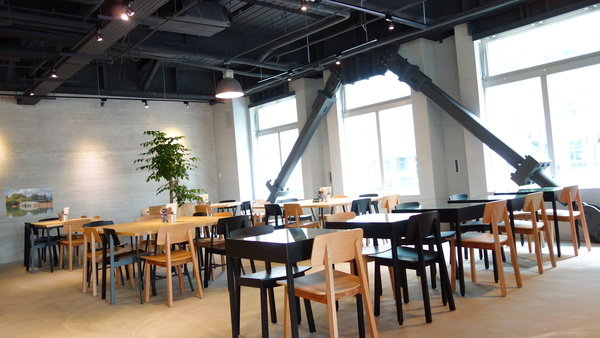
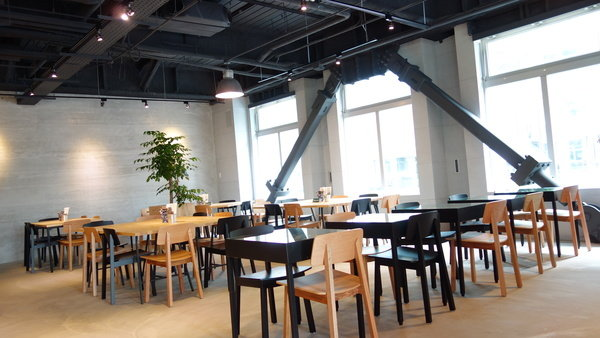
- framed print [4,187,55,219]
